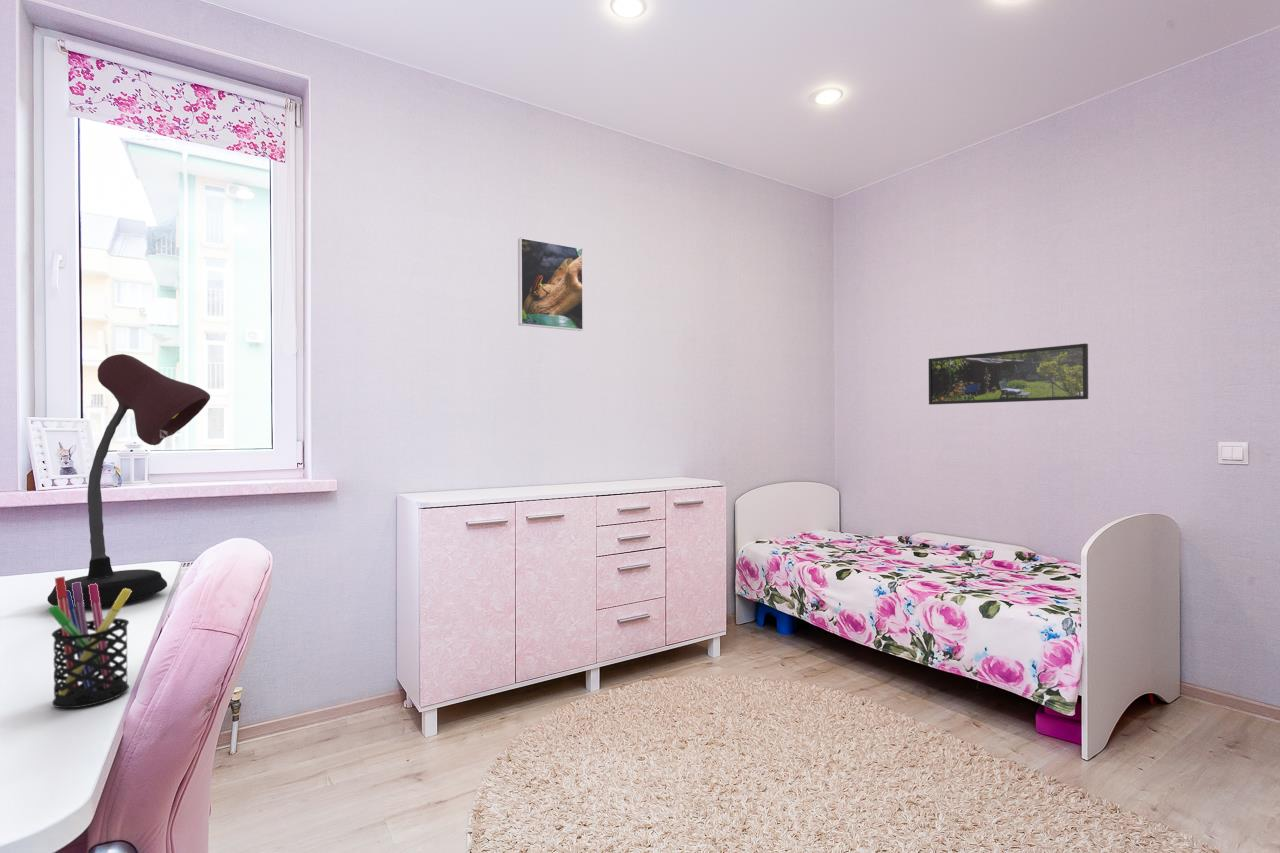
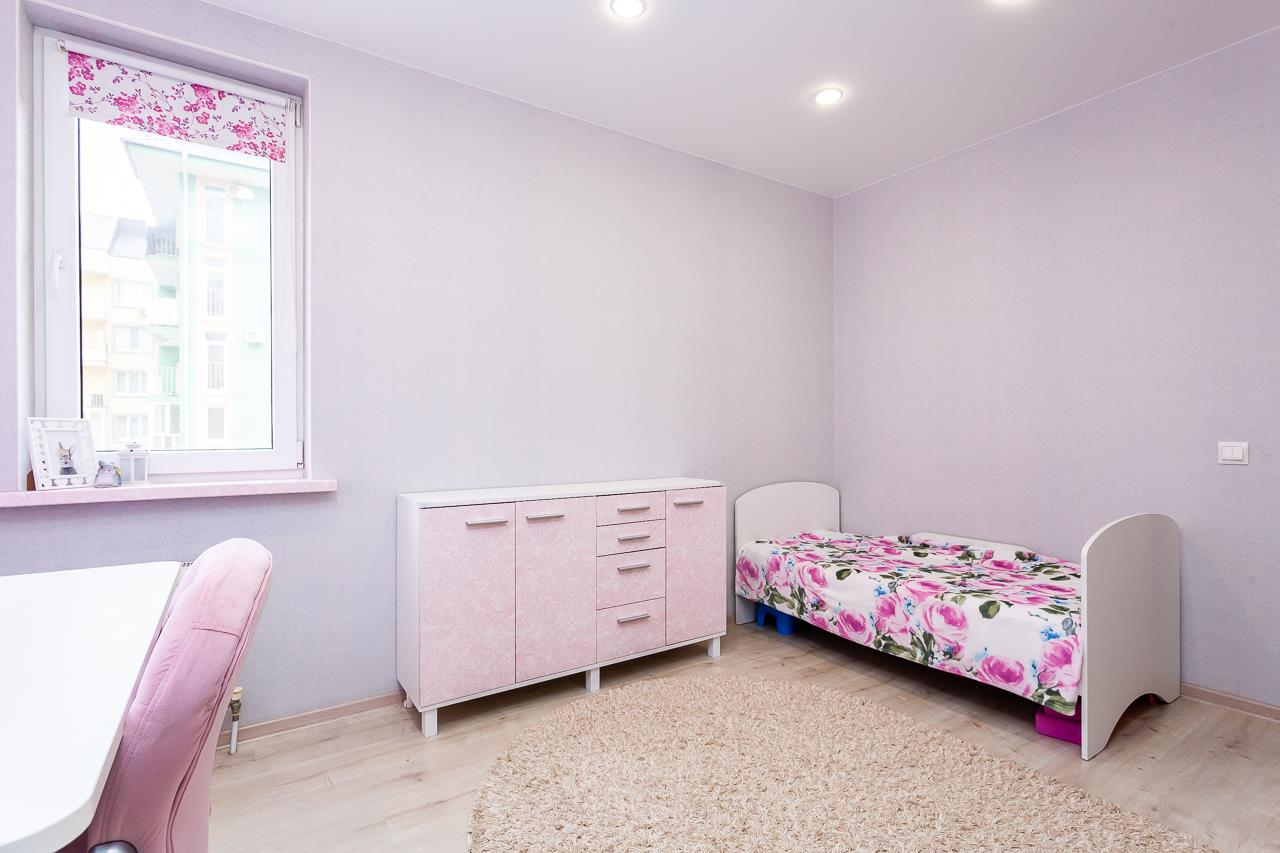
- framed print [517,237,584,332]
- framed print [928,343,1089,406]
- pen holder [47,576,132,709]
- desk lamp [46,353,211,608]
